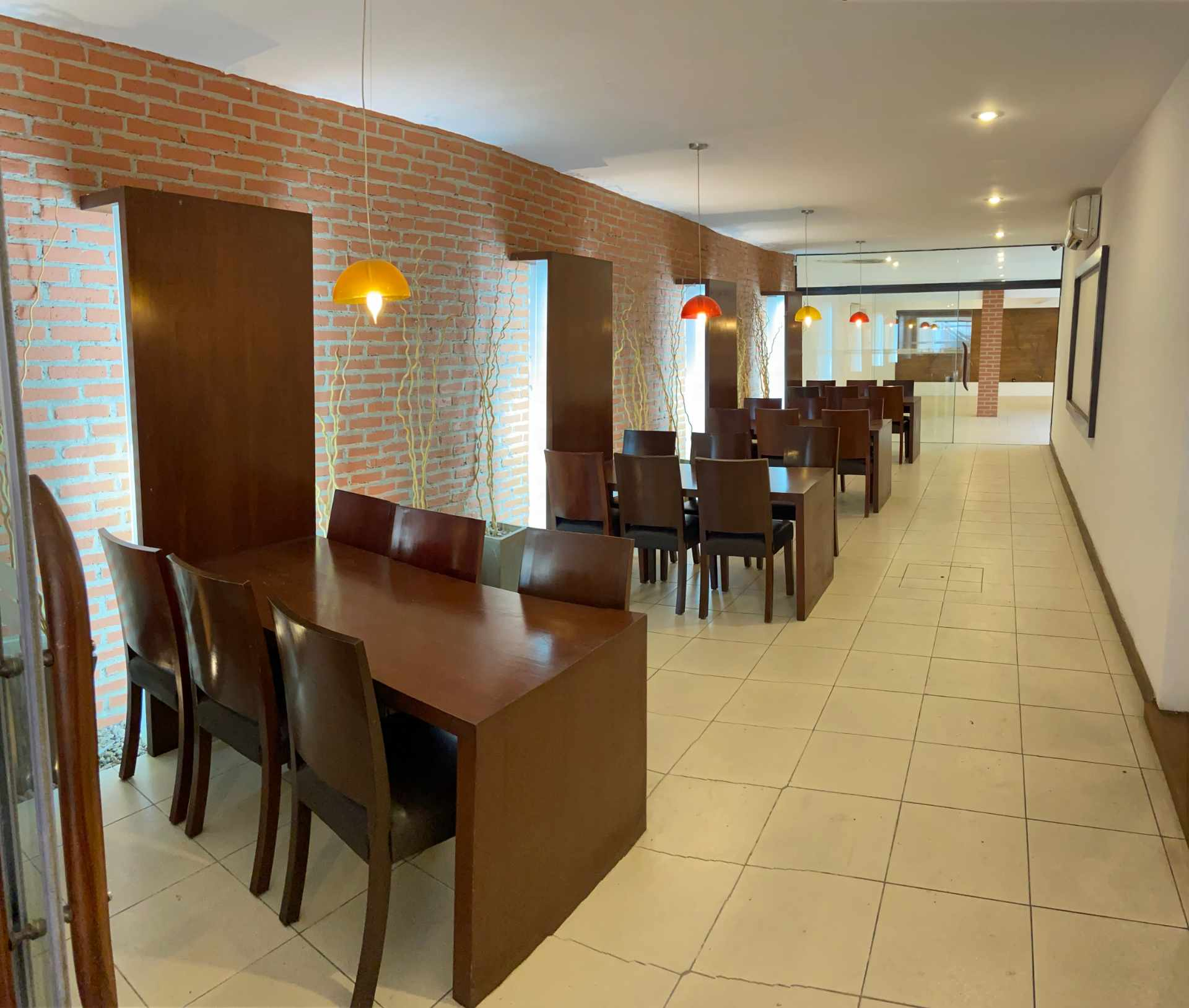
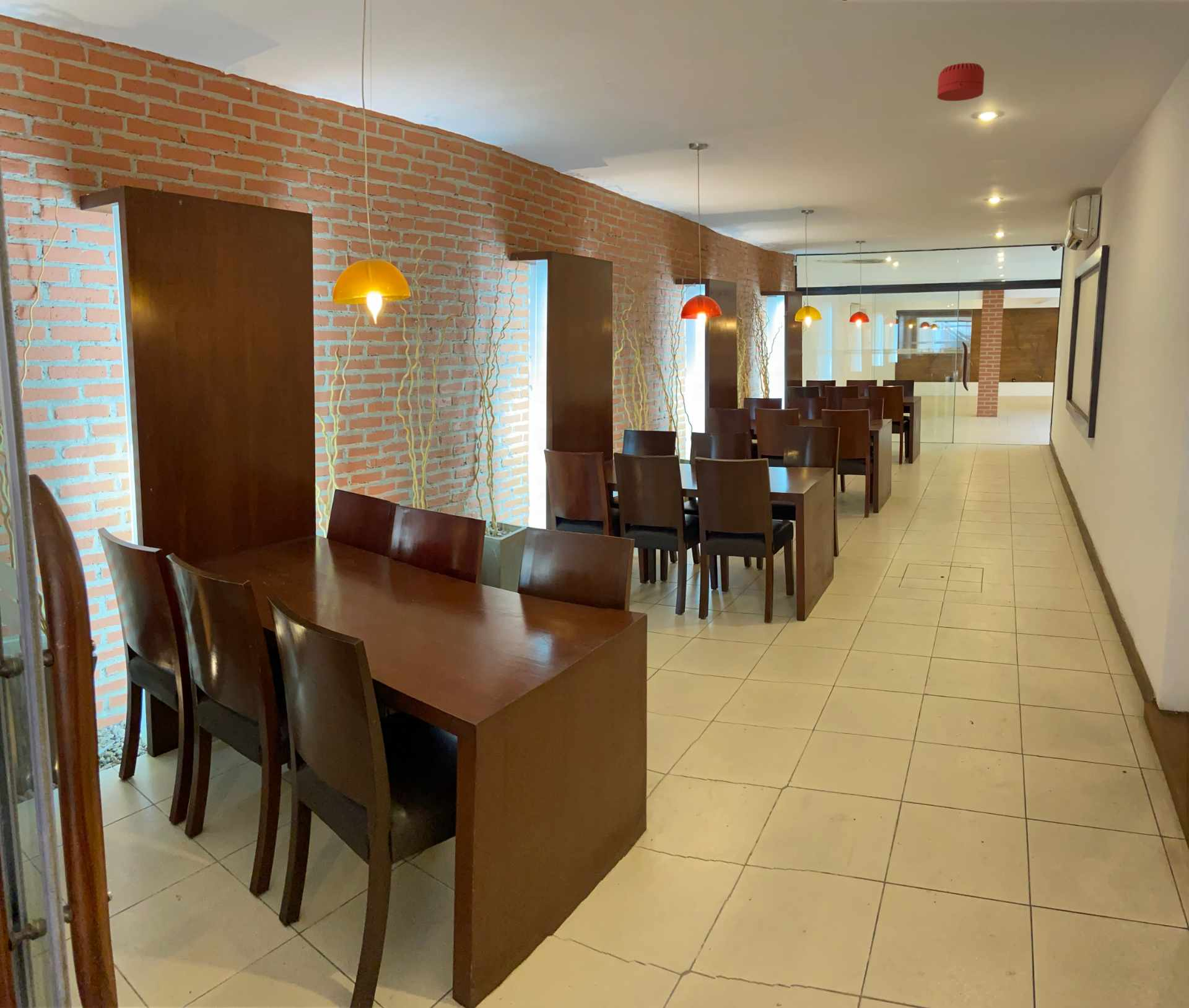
+ smoke detector [936,63,985,102]
